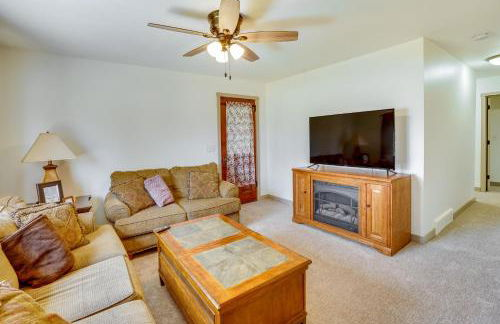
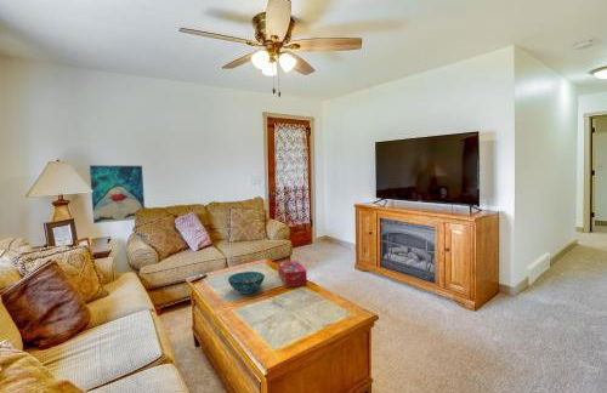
+ decorative bowl [227,270,266,295]
+ tissue box [277,260,308,289]
+ wall art [89,164,146,224]
